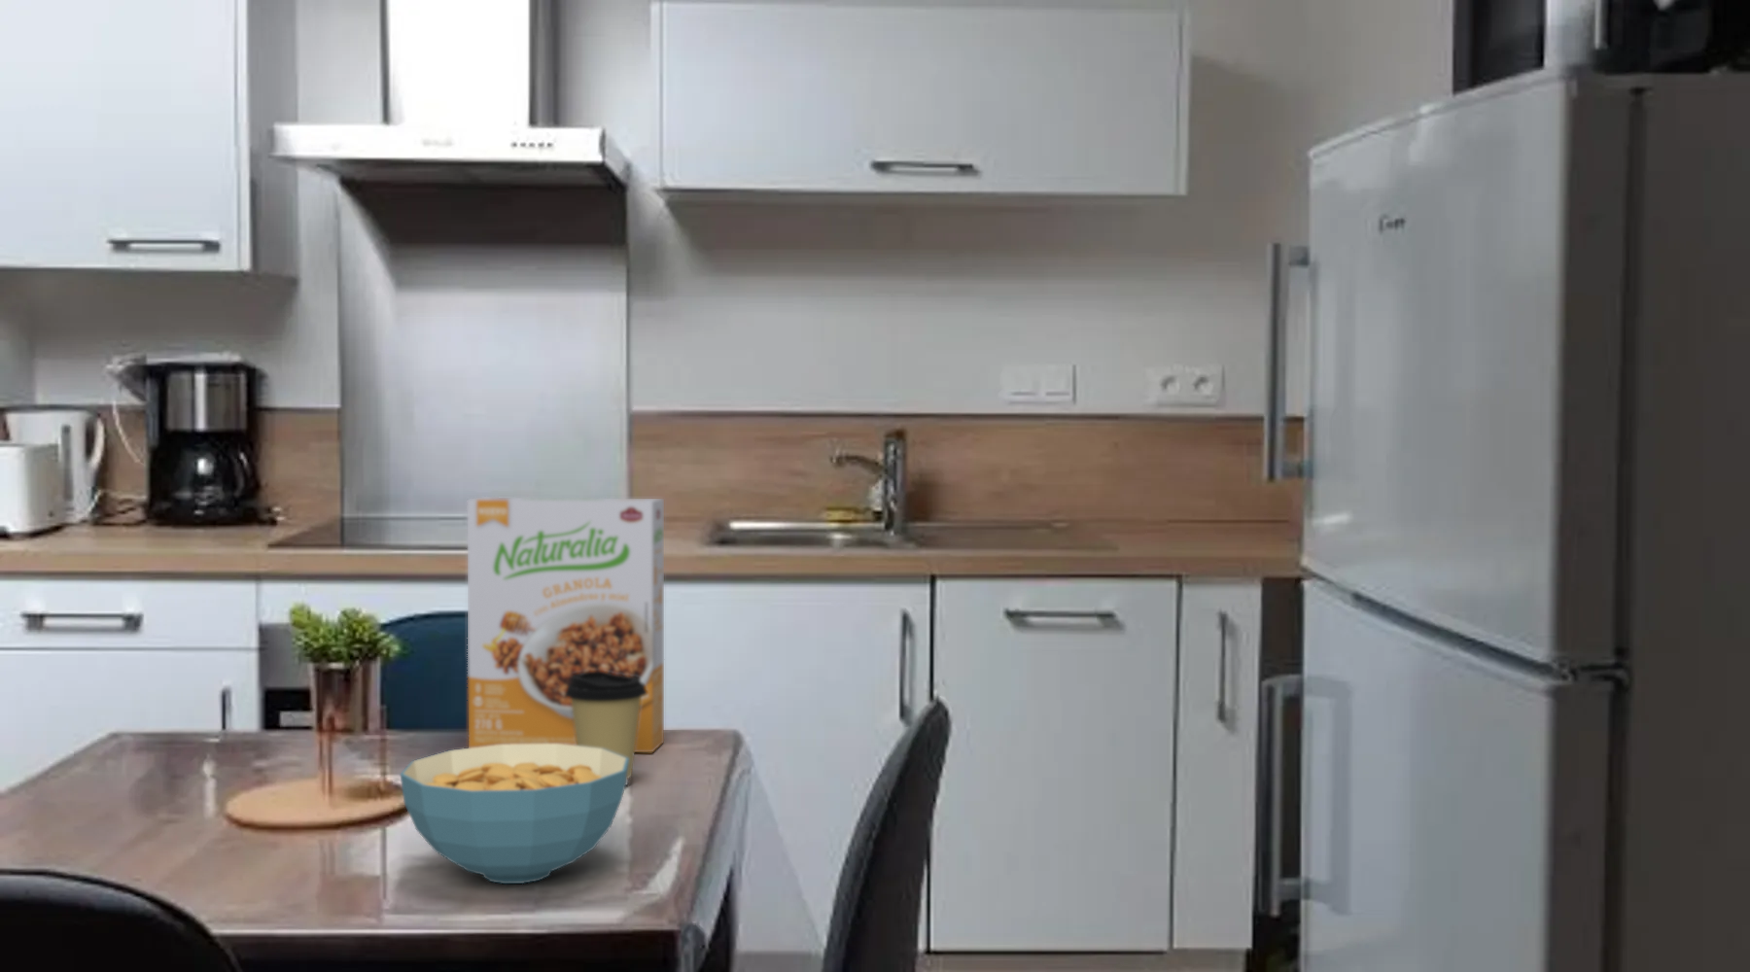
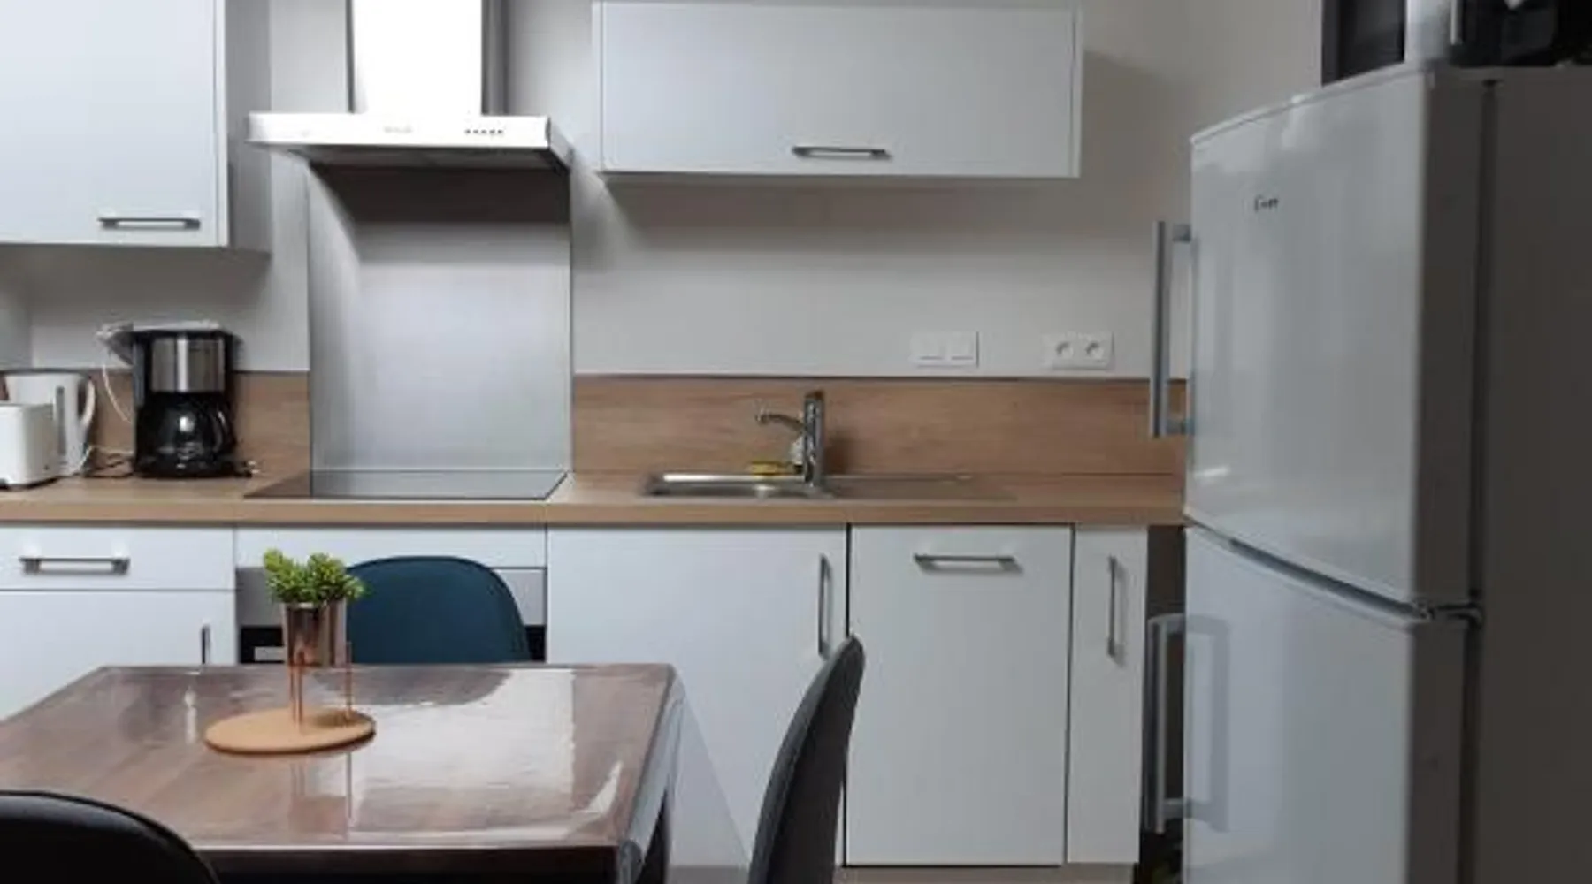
- cereal box [467,496,666,753]
- cereal bowl [399,743,630,885]
- coffee cup [564,670,648,786]
